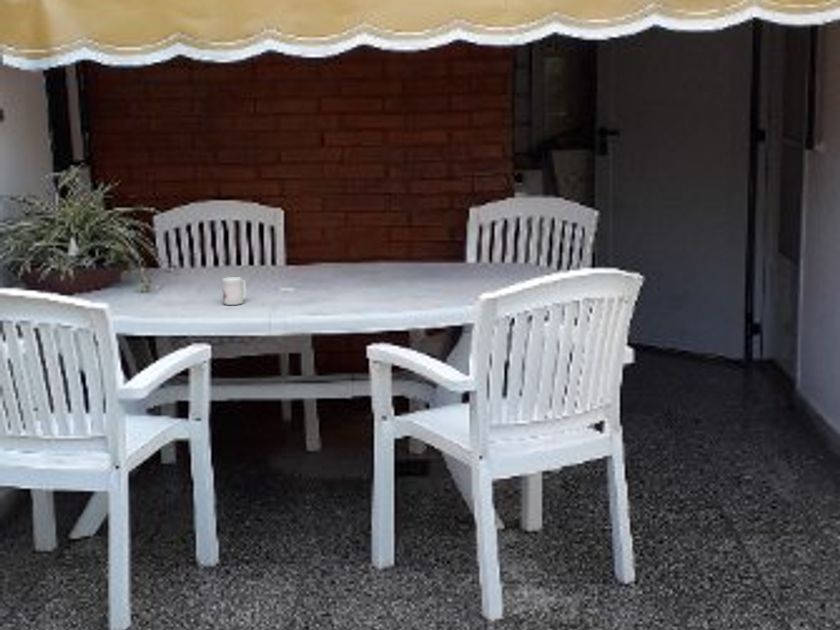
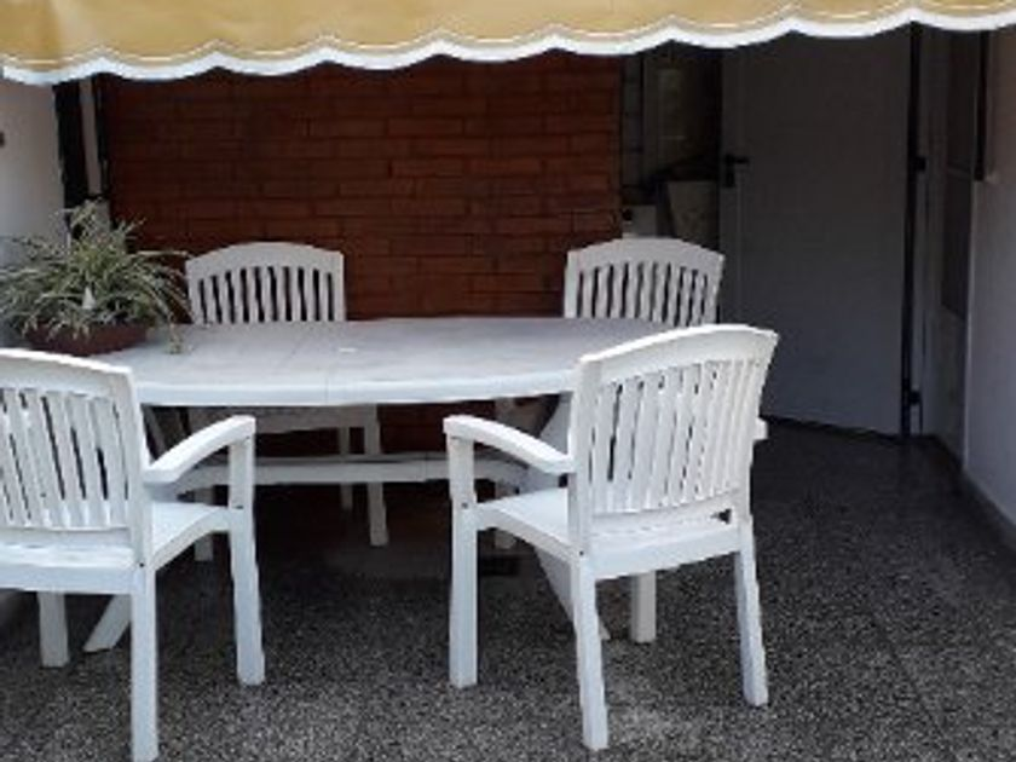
- mug [221,276,247,306]
